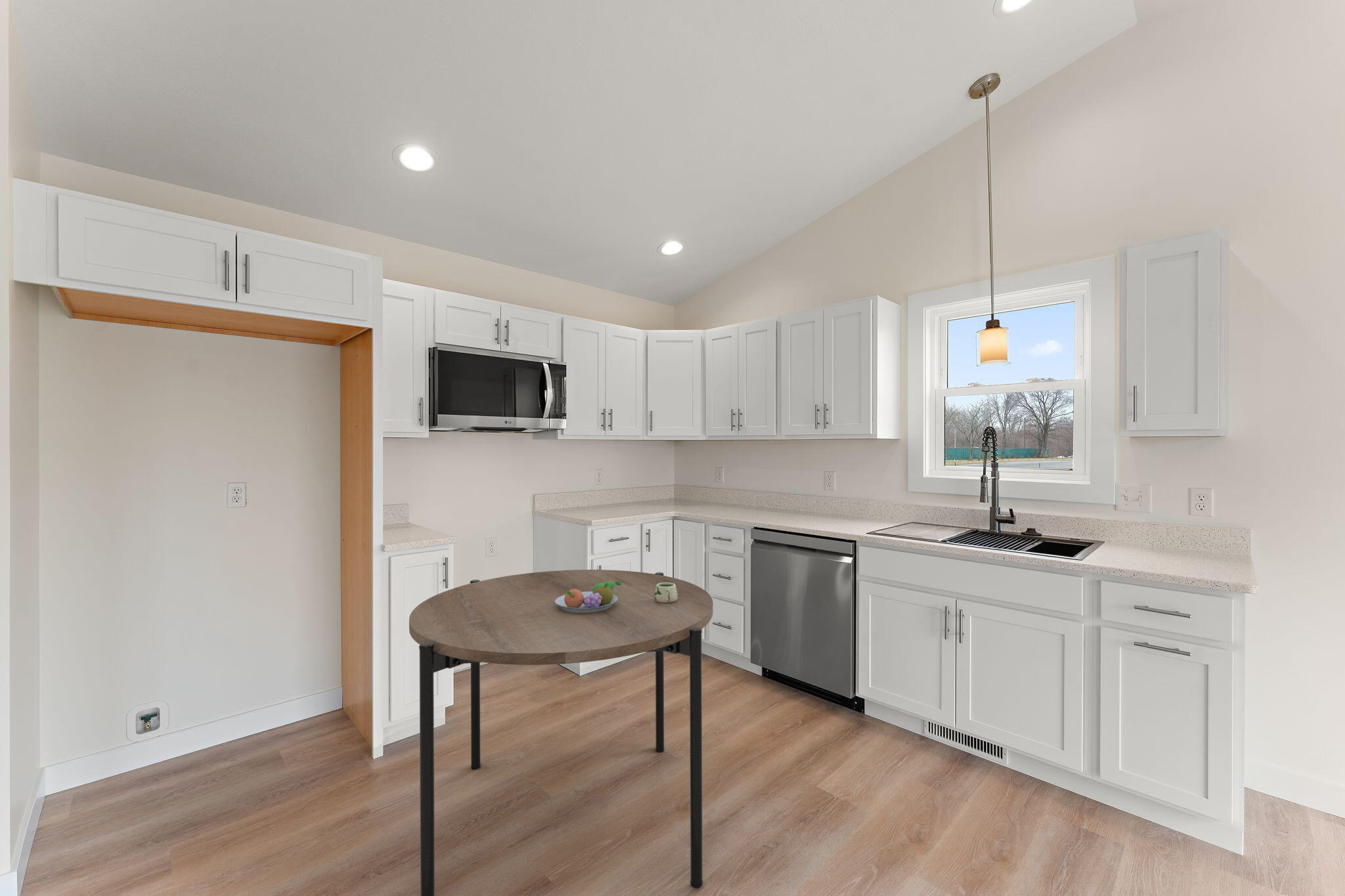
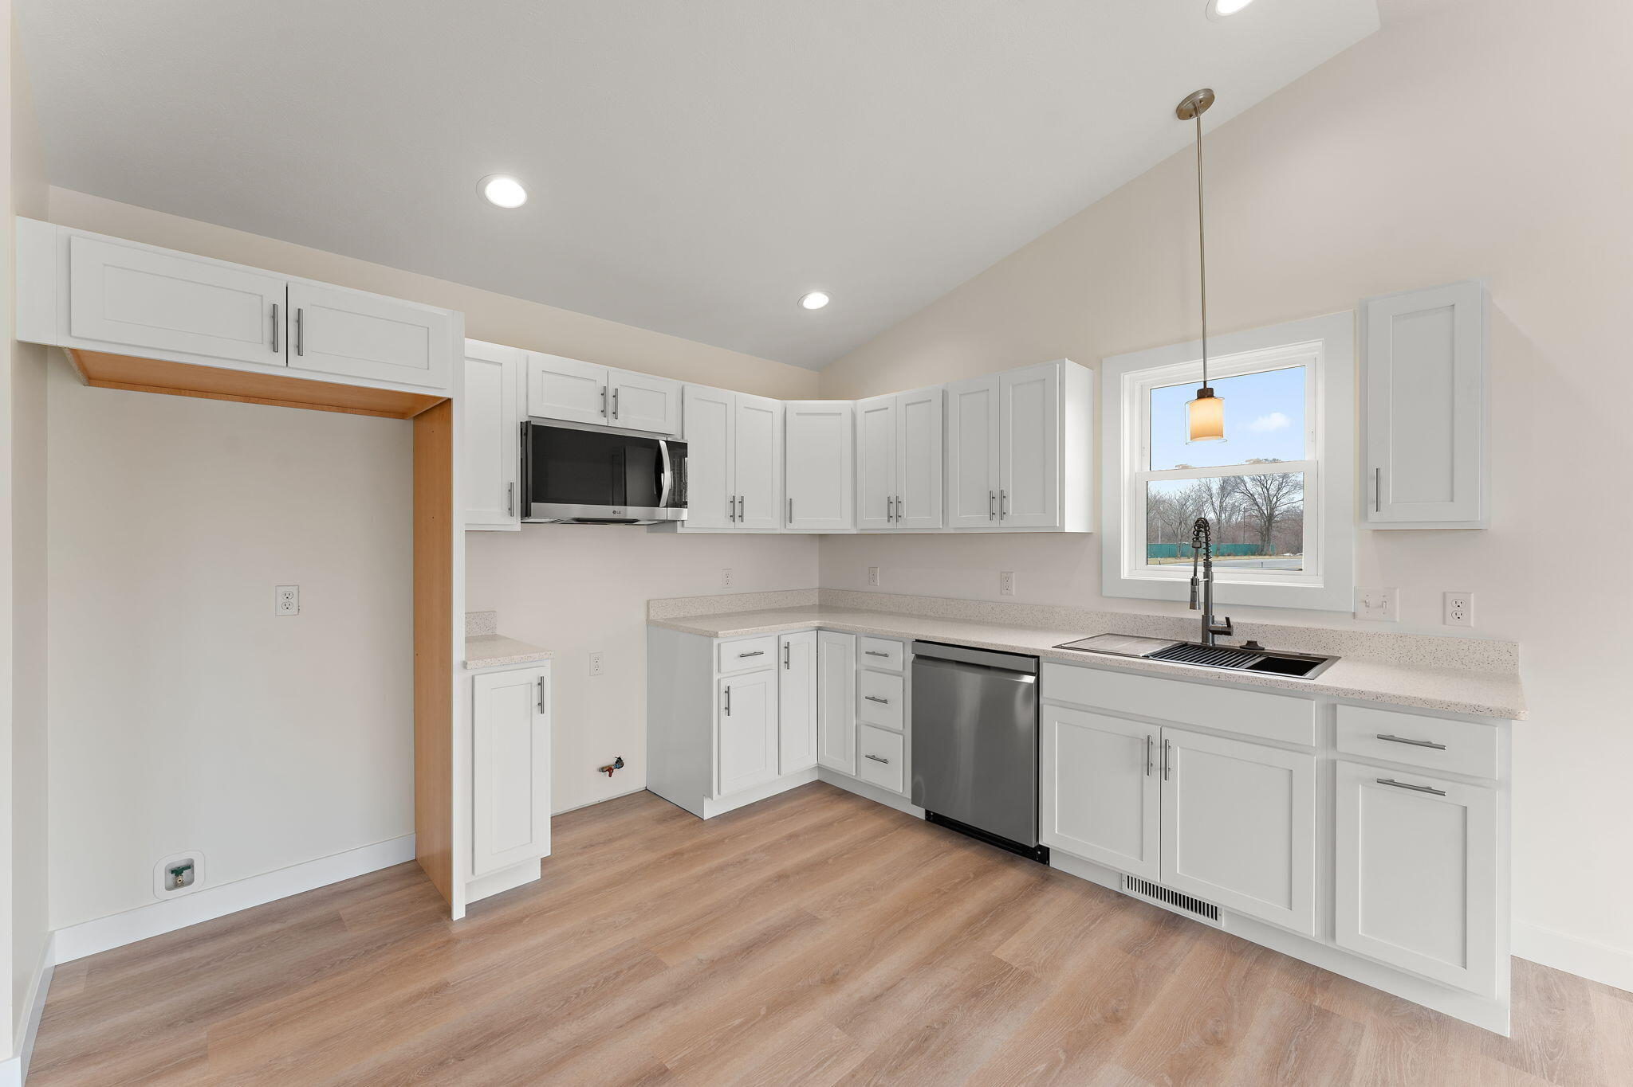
- dining table [408,569,714,896]
- fruit bowl [555,581,621,613]
- mug [654,582,678,603]
